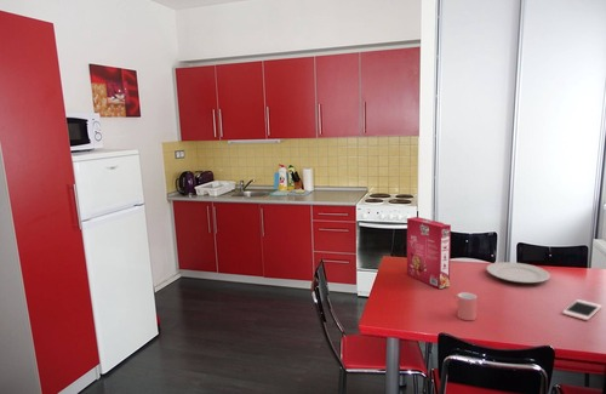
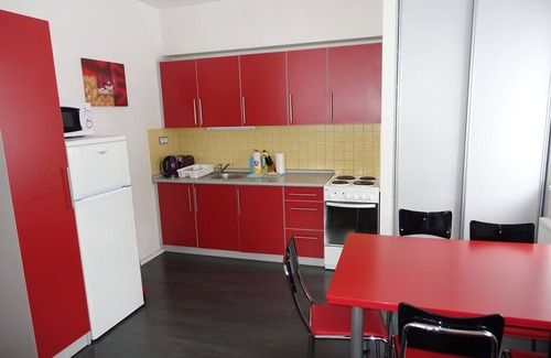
- chinaware [485,261,551,284]
- cereal box [406,216,452,290]
- cell phone [561,298,604,321]
- cup [452,291,478,321]
